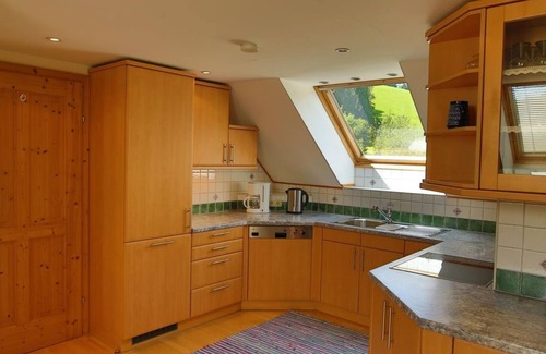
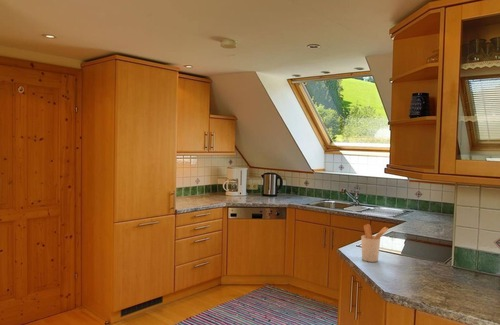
+ utensil holder [360,223,389,263]
